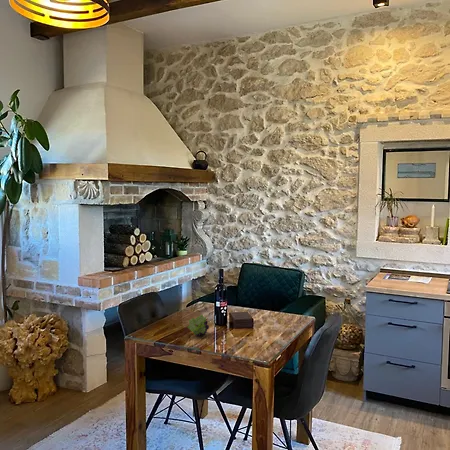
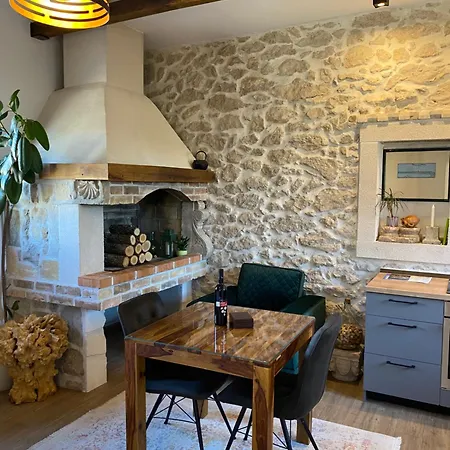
- fruit [187,314,210,337]
